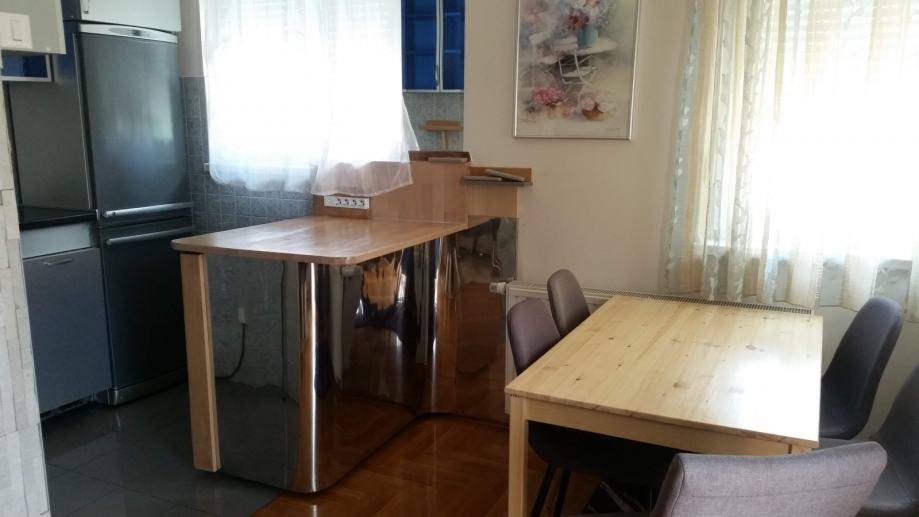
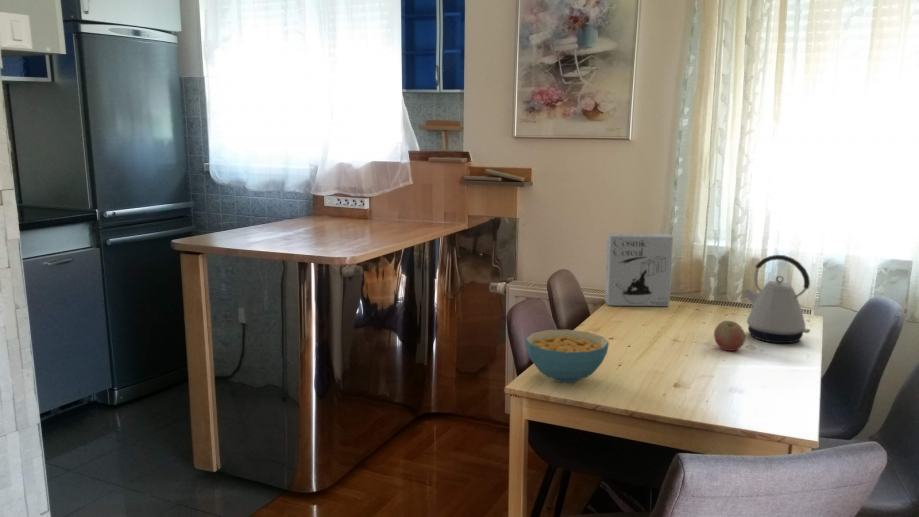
+ fruit [713,320,746,352]
+ cereal box [604,232,674,307]
+ kettle [742,254,811,344]
+ cereal bowl [524,329,610,384]
